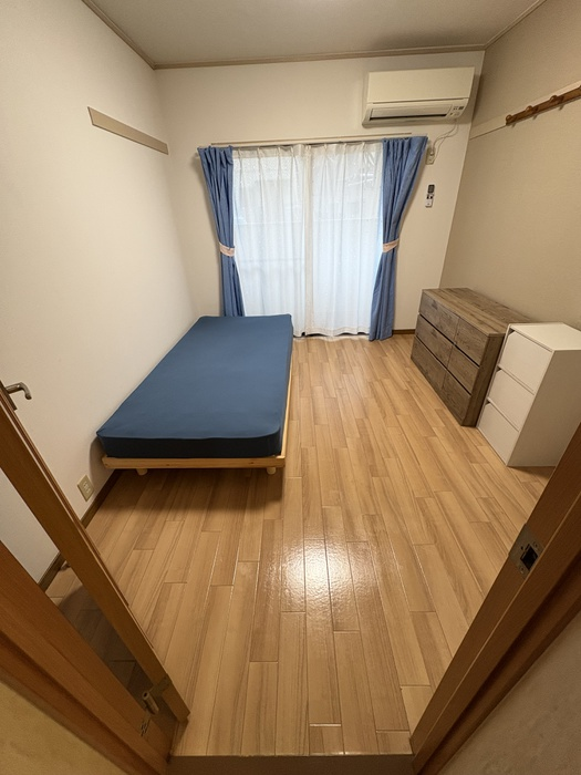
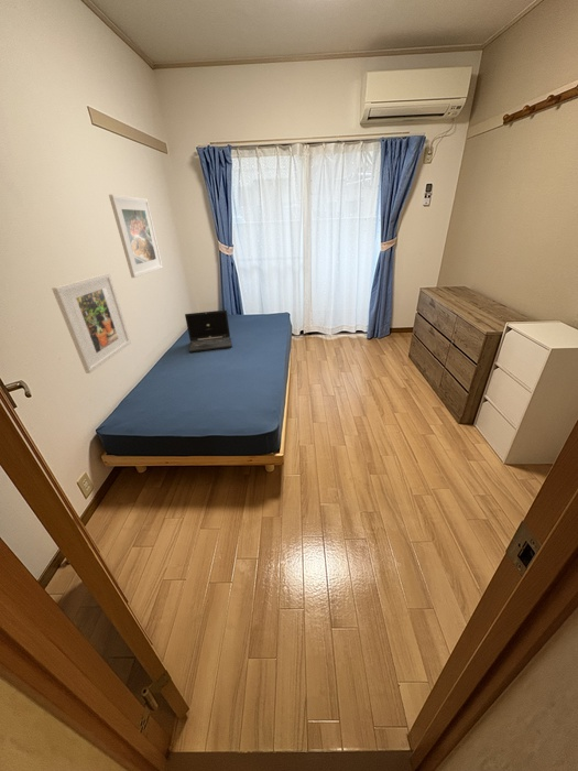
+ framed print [108,193,164,279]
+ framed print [51,272,132,374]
+ laptop [184,310,233,354]
